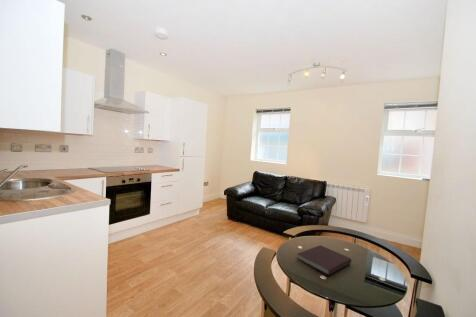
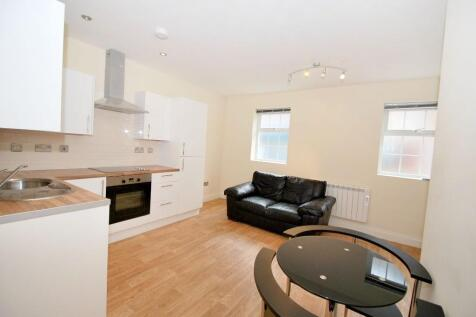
- notebook [296,244,352,276]
